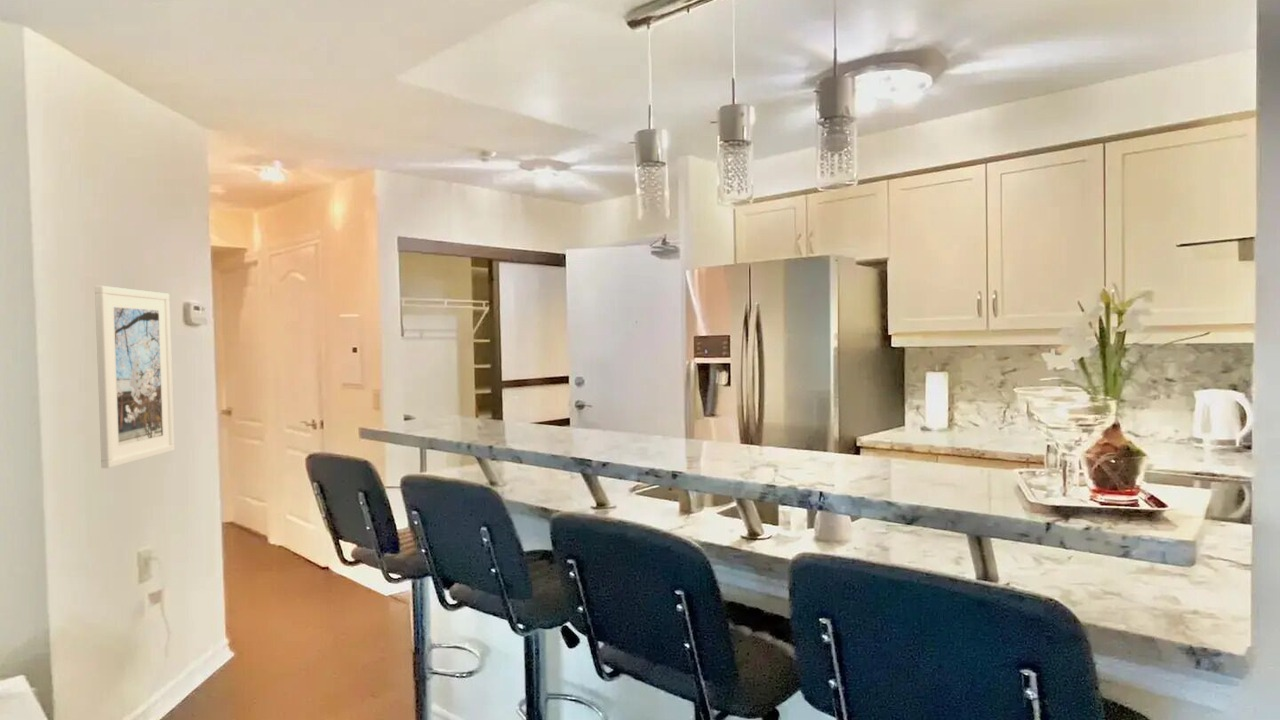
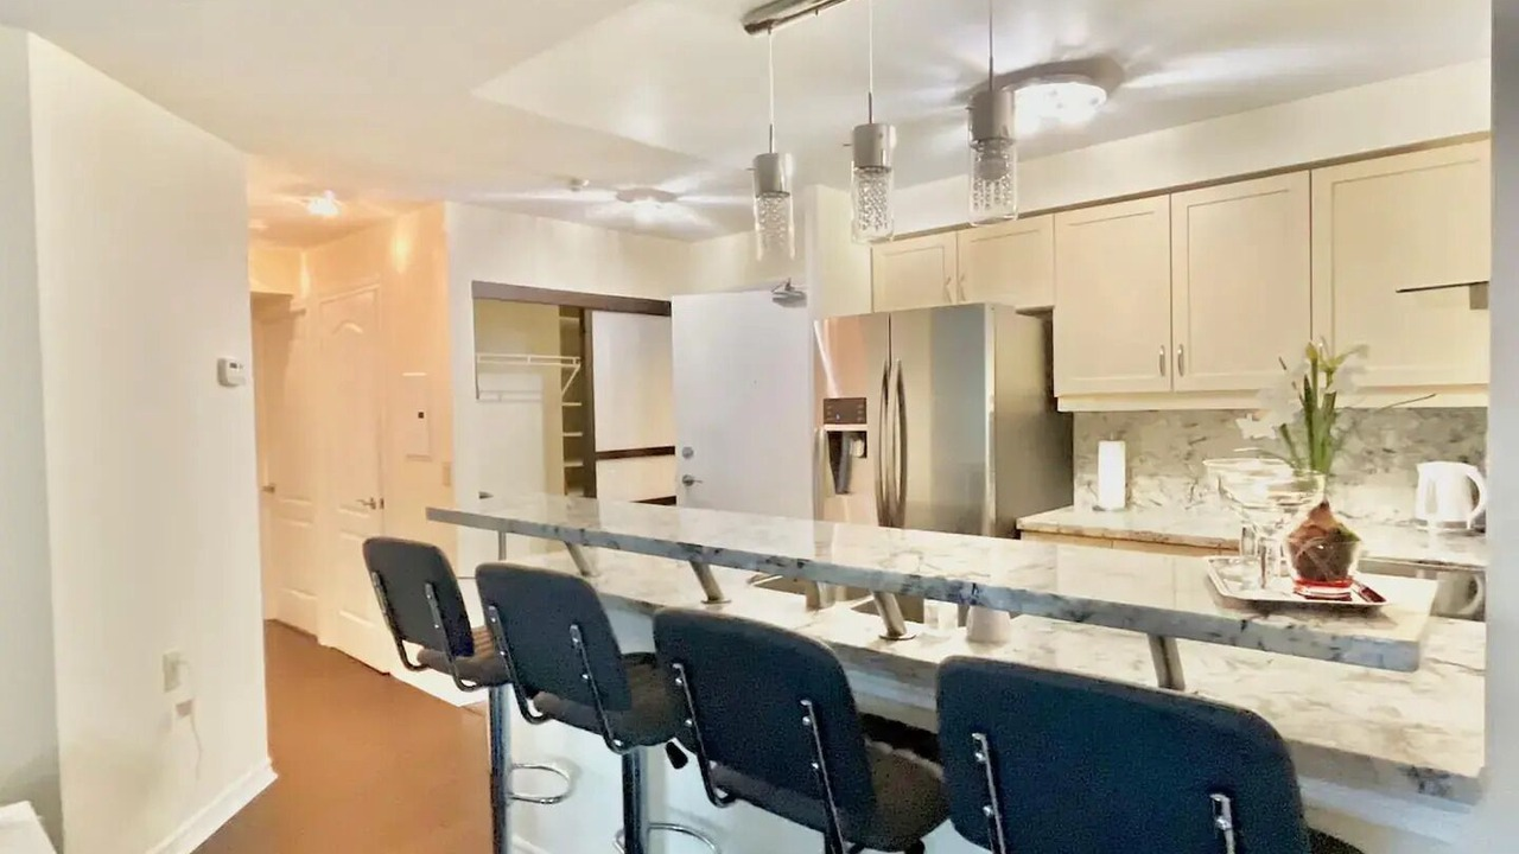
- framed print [94,285,176,469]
